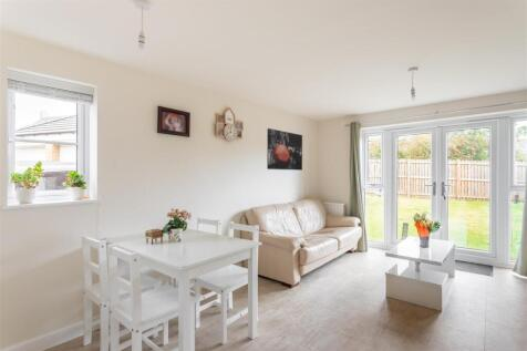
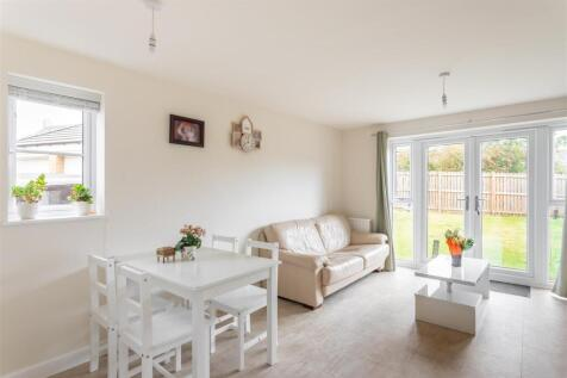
- wall art [266,127,303,172]
